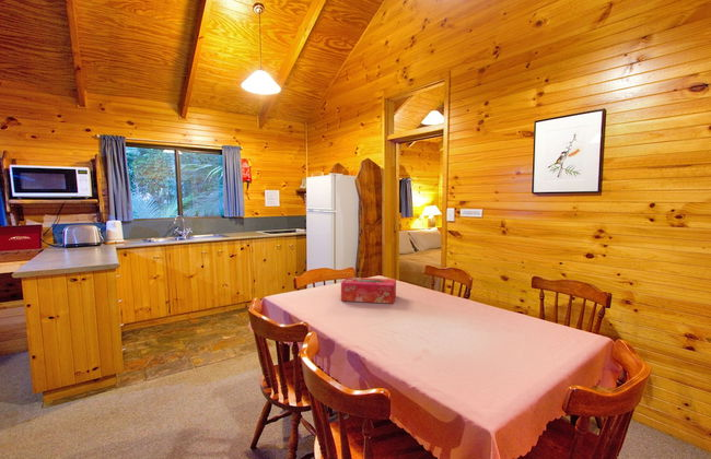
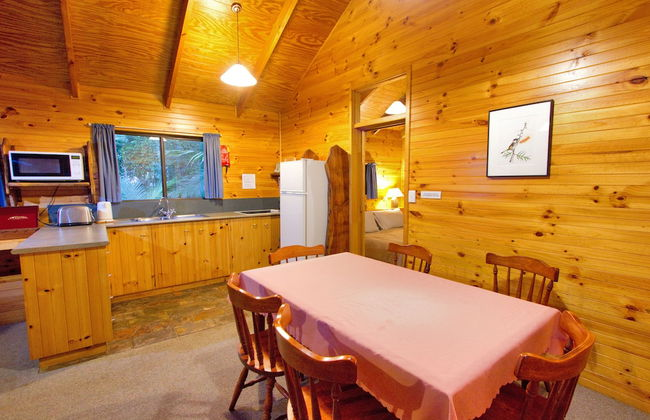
- tissue box [340,276,397,305]
